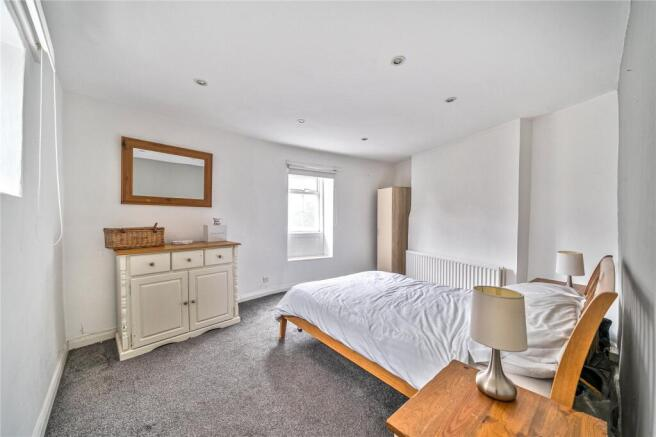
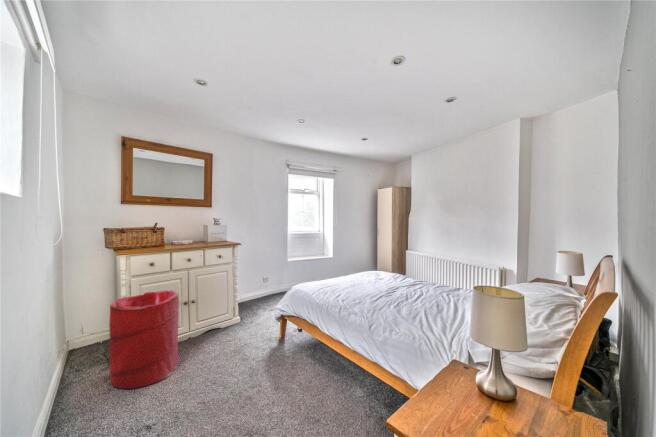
+ laundry hamper [108,289,180,390]
